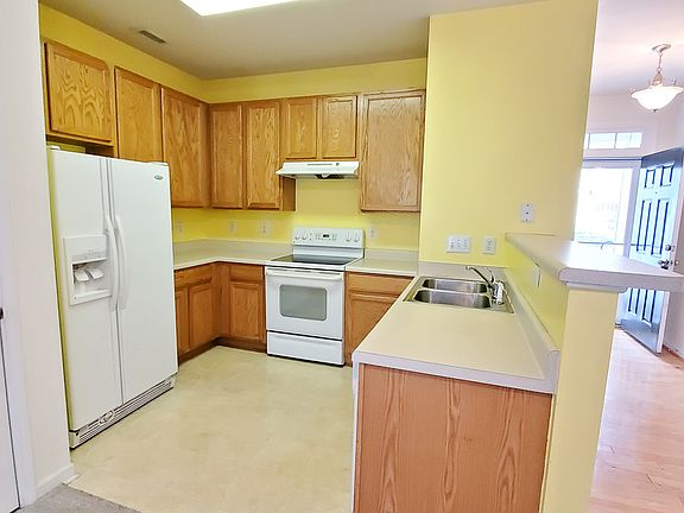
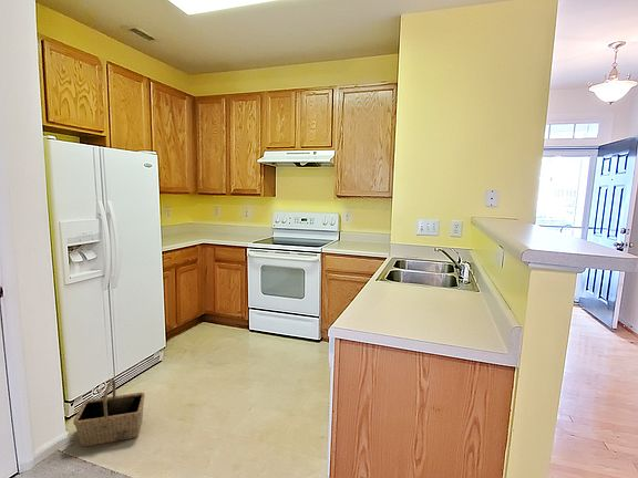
+ basket [72,378,146,448]
